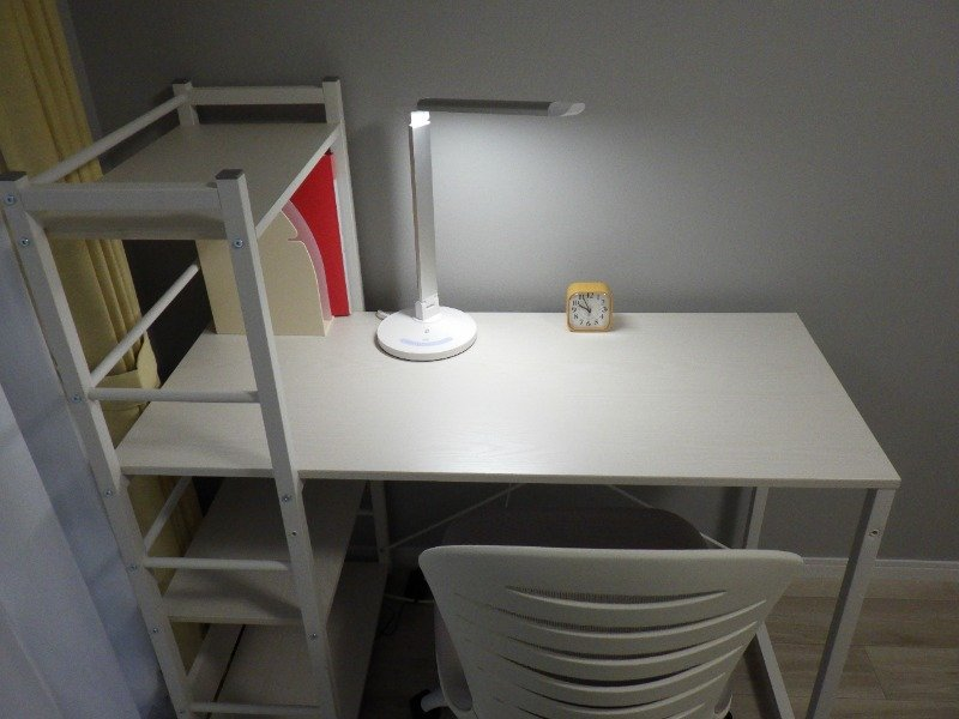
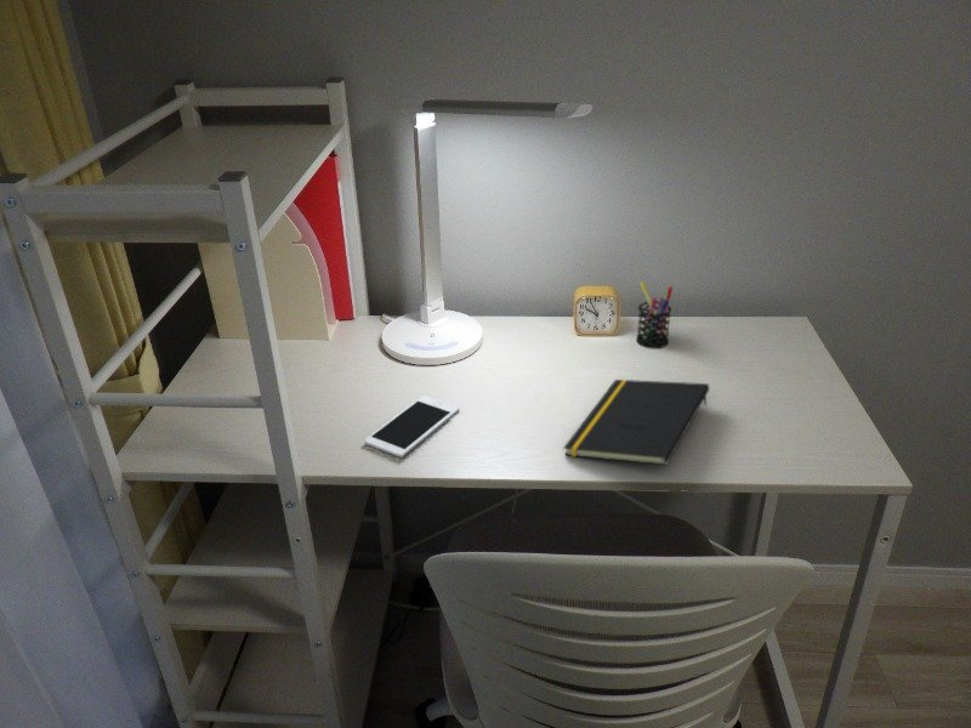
+ cell phone [363,394,460,459]
+ pen holder [635,280,675,351]
+ notepad [562,379,710,466]
